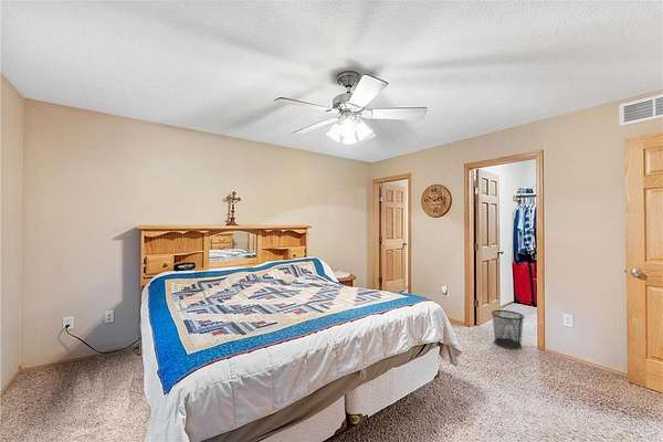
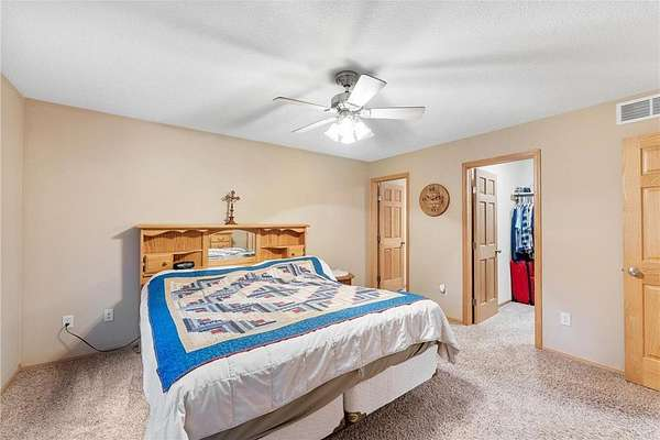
- waste bin [491,309,525,350]
